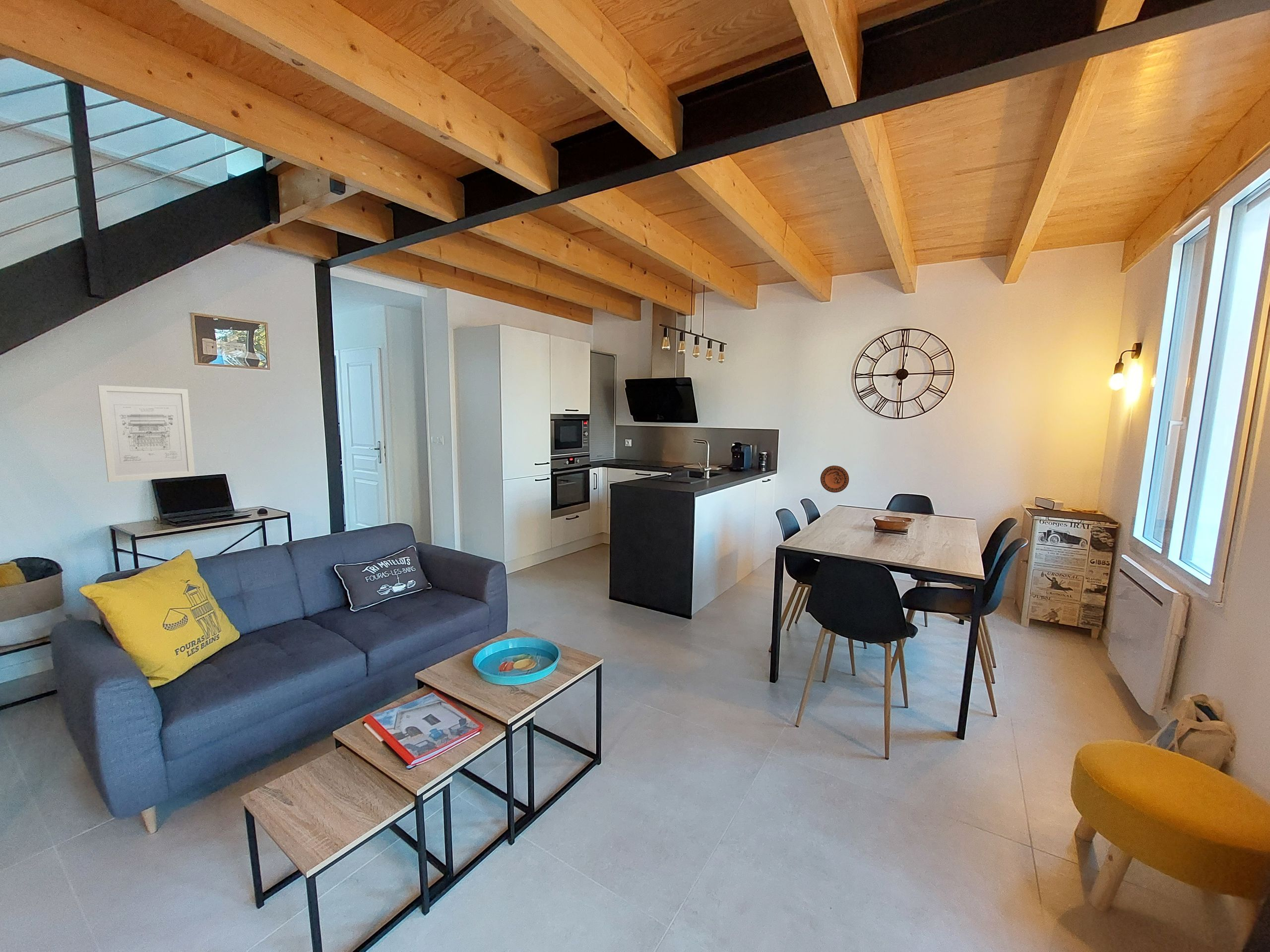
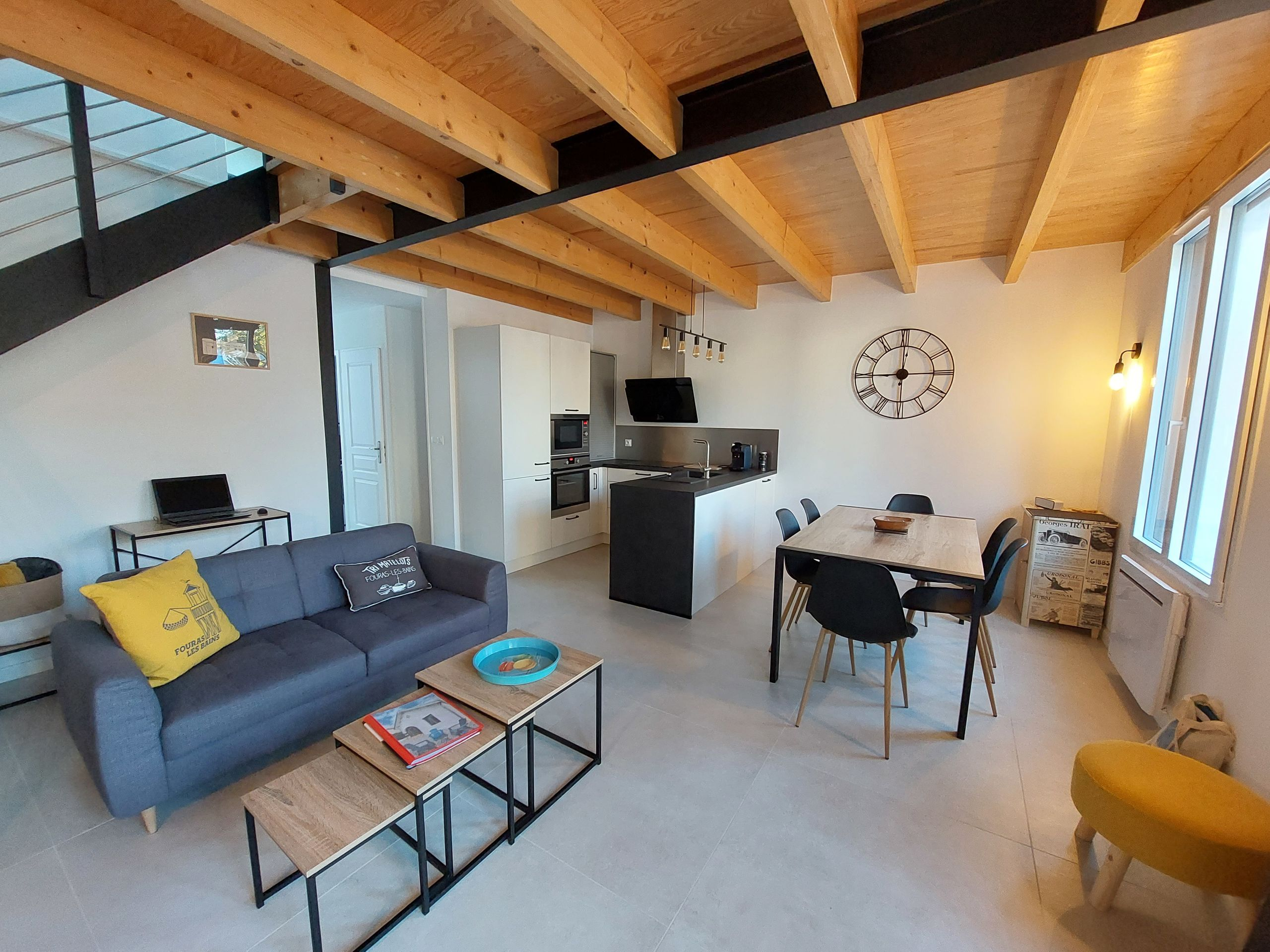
- wall art [97,385,195,482]
- decorative plate [820,465,849,493]
